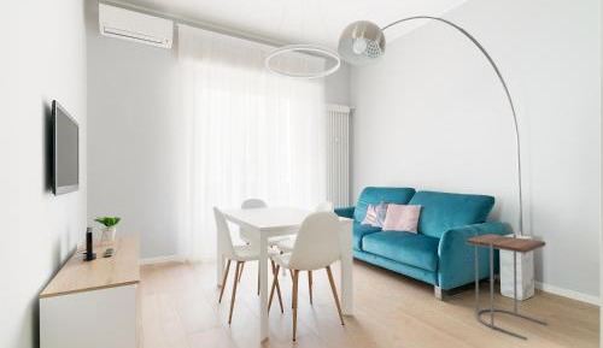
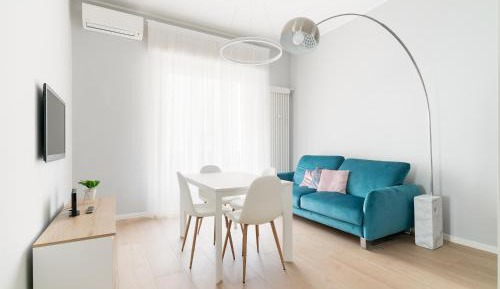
- side table [464,232,548,341]
